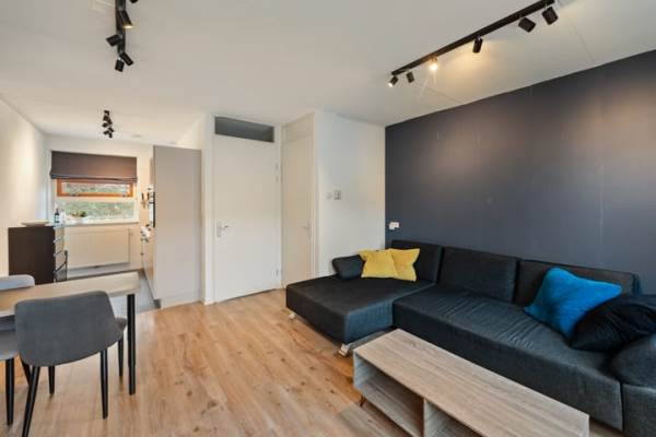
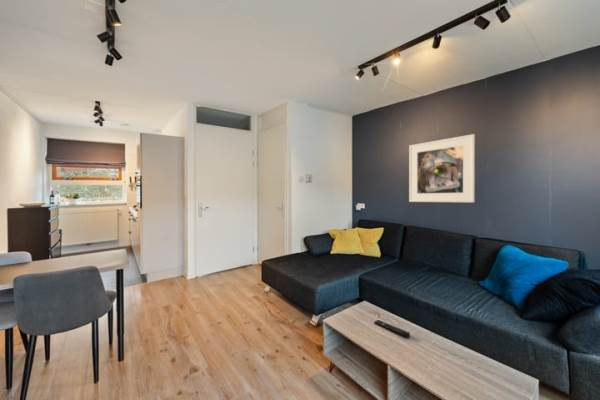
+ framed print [408,133,476,203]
+ remote control [373,319,411,338]
